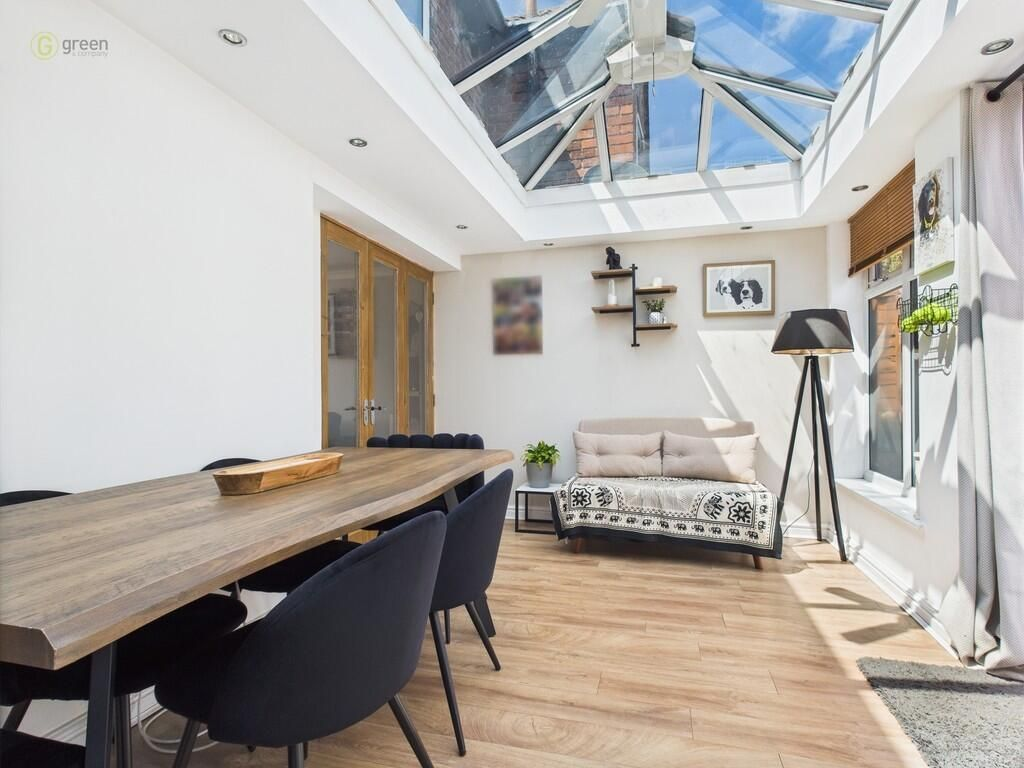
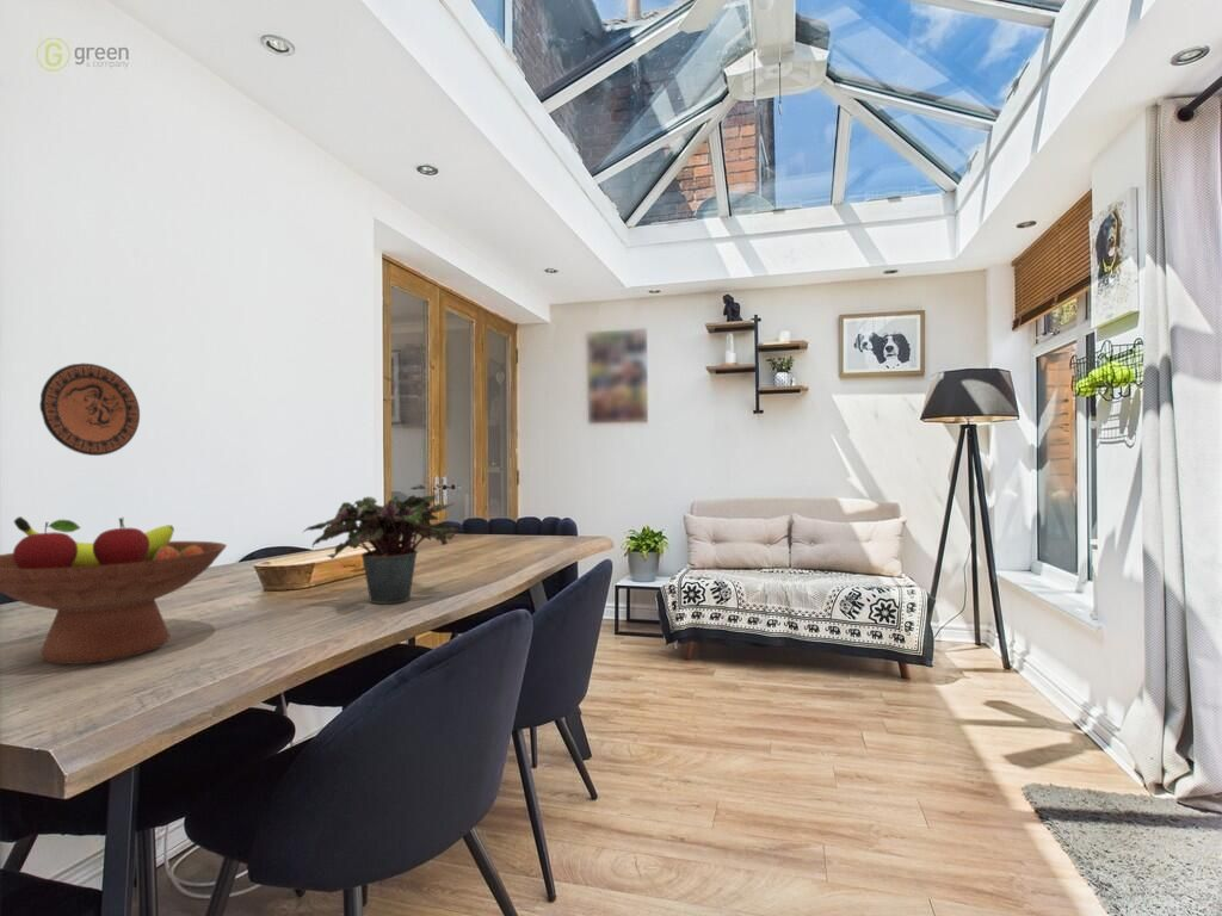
+ decorative plate [38,363,141,457]
+ fruit bowl [0,515,228,666]
+ potted plant [301,493,461,605]
